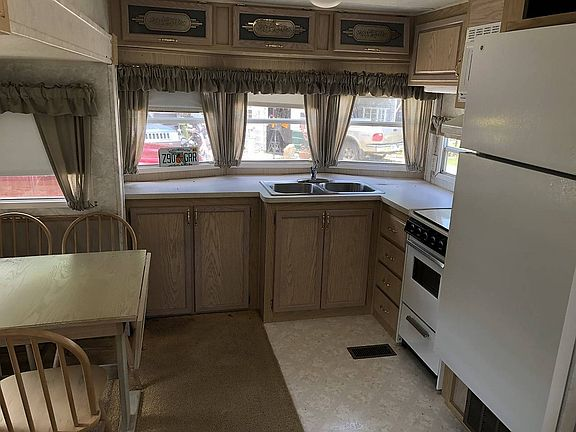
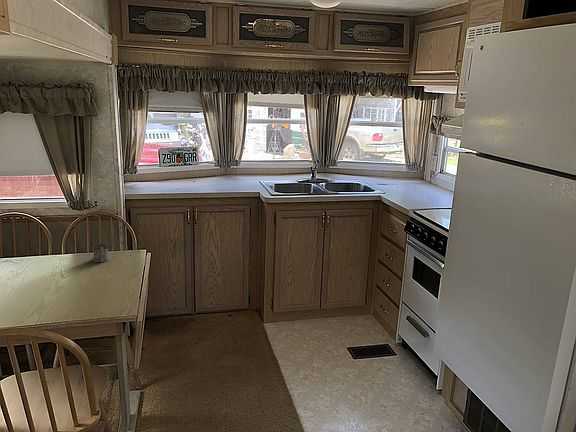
+ tea glass holder [91,242,111,263]
